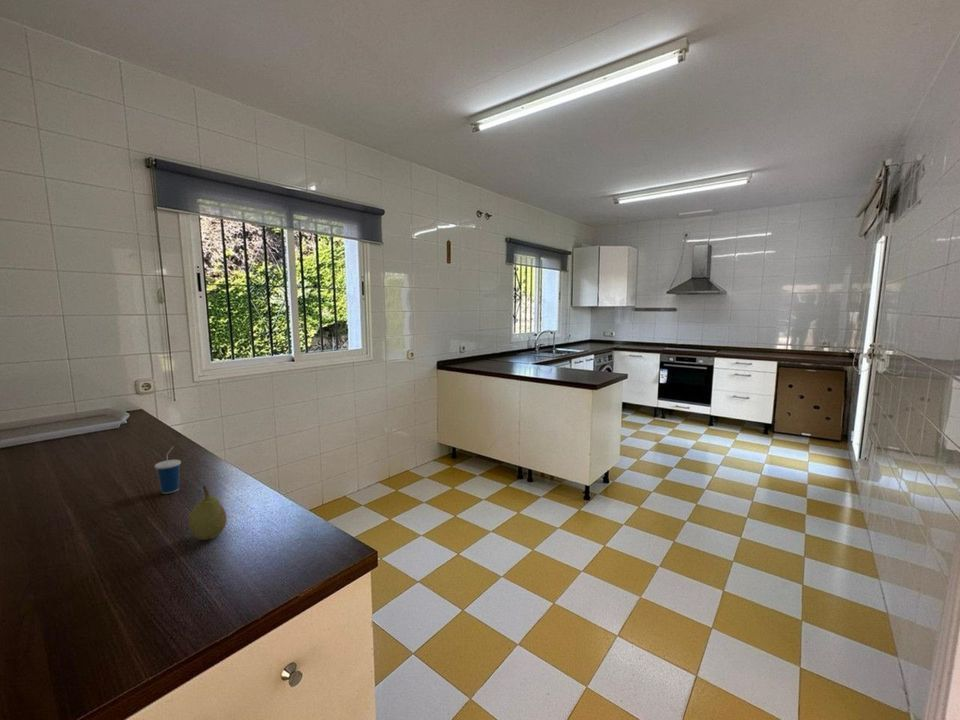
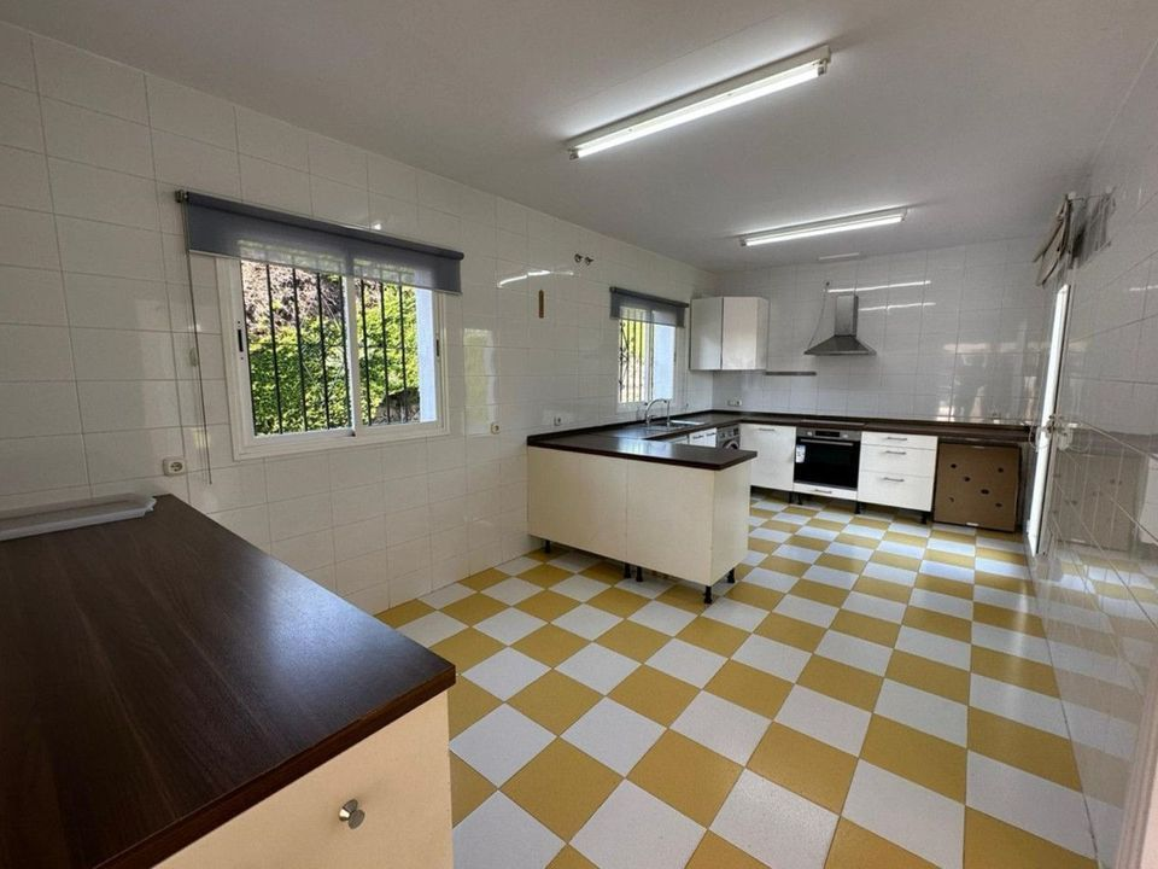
- fruit [188,485,228,541]
- cup [154,445,182,495]
